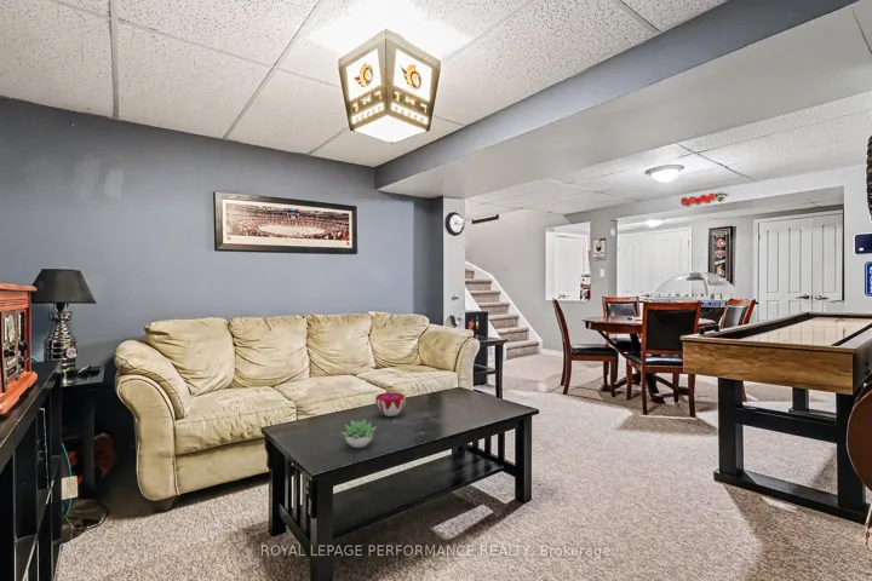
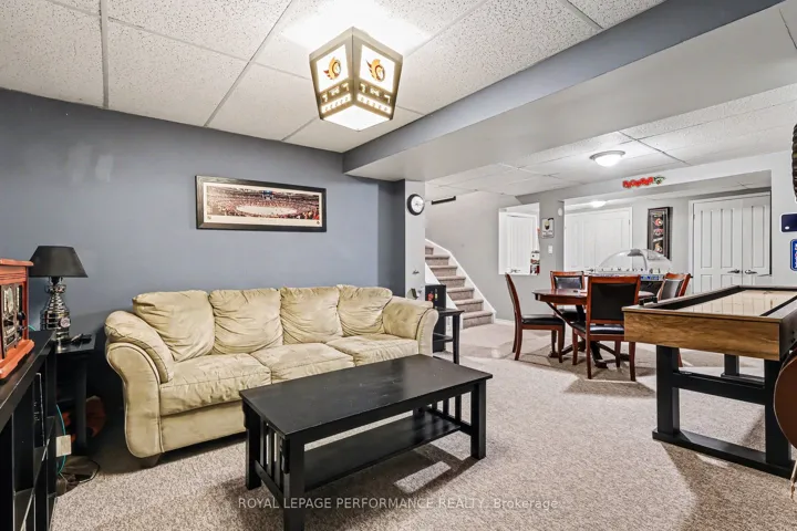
- succulent plant [340,419,378,449]
- decorative bowl [374,391,407,418]
